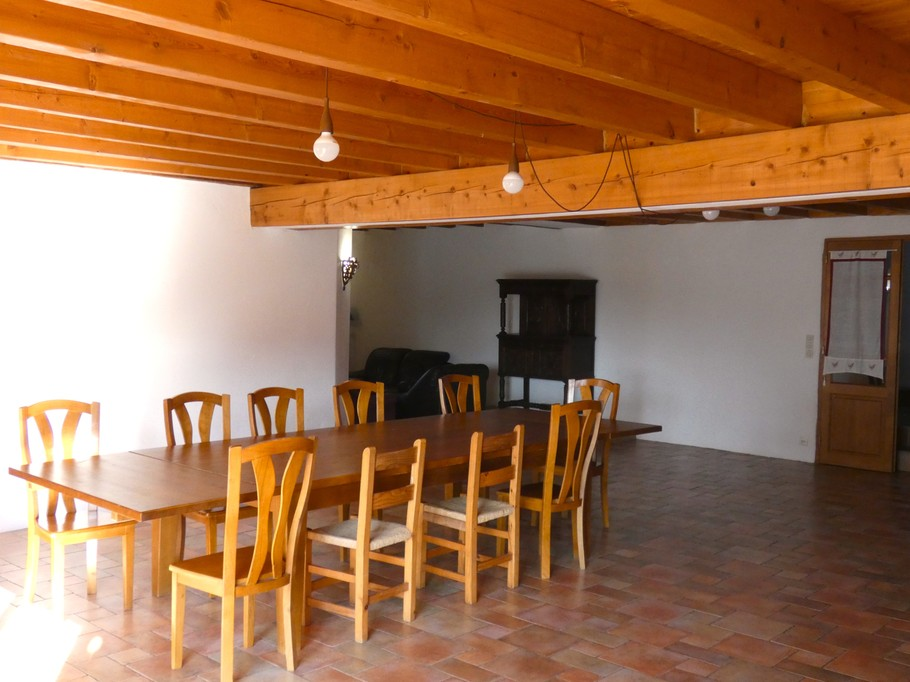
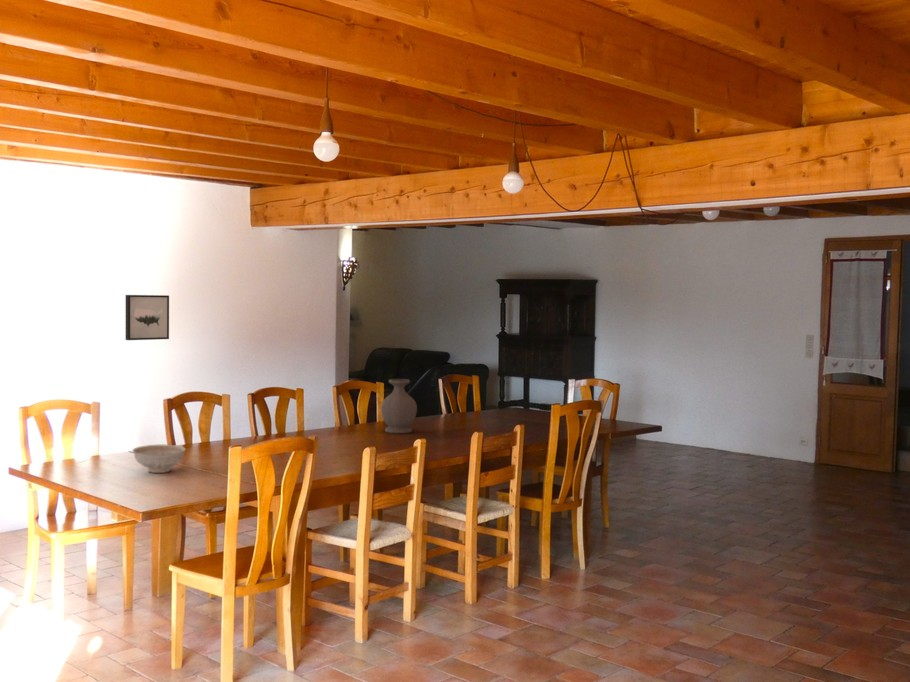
+ decorative bowl [132,444,186,474]
+ vase [380,378,418,434]
+ wall art [125,294,170,341]
